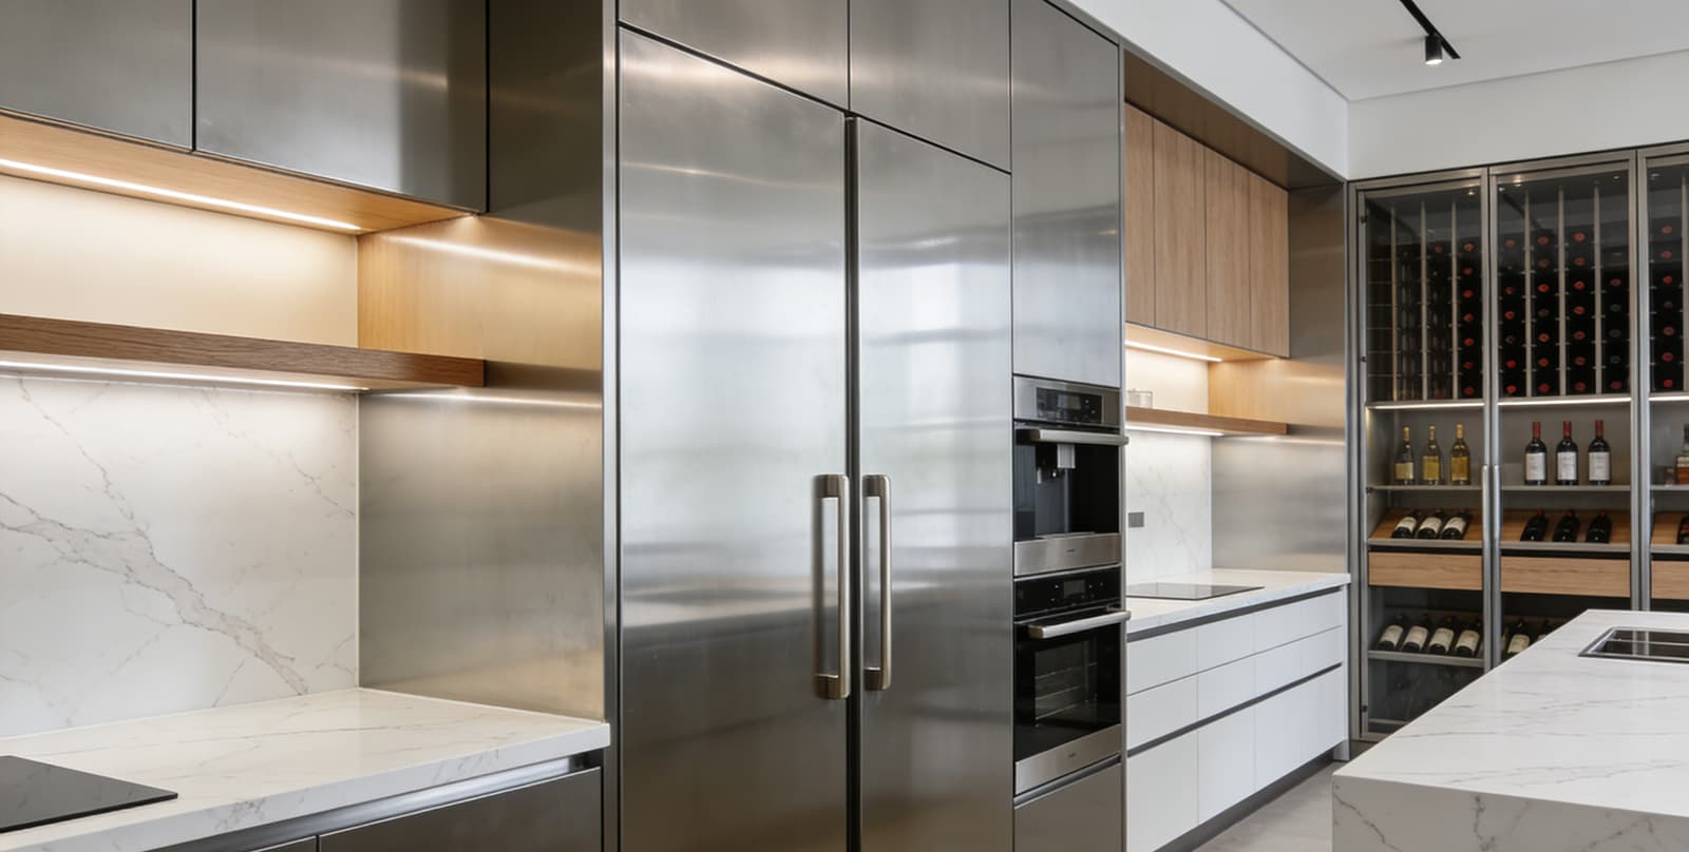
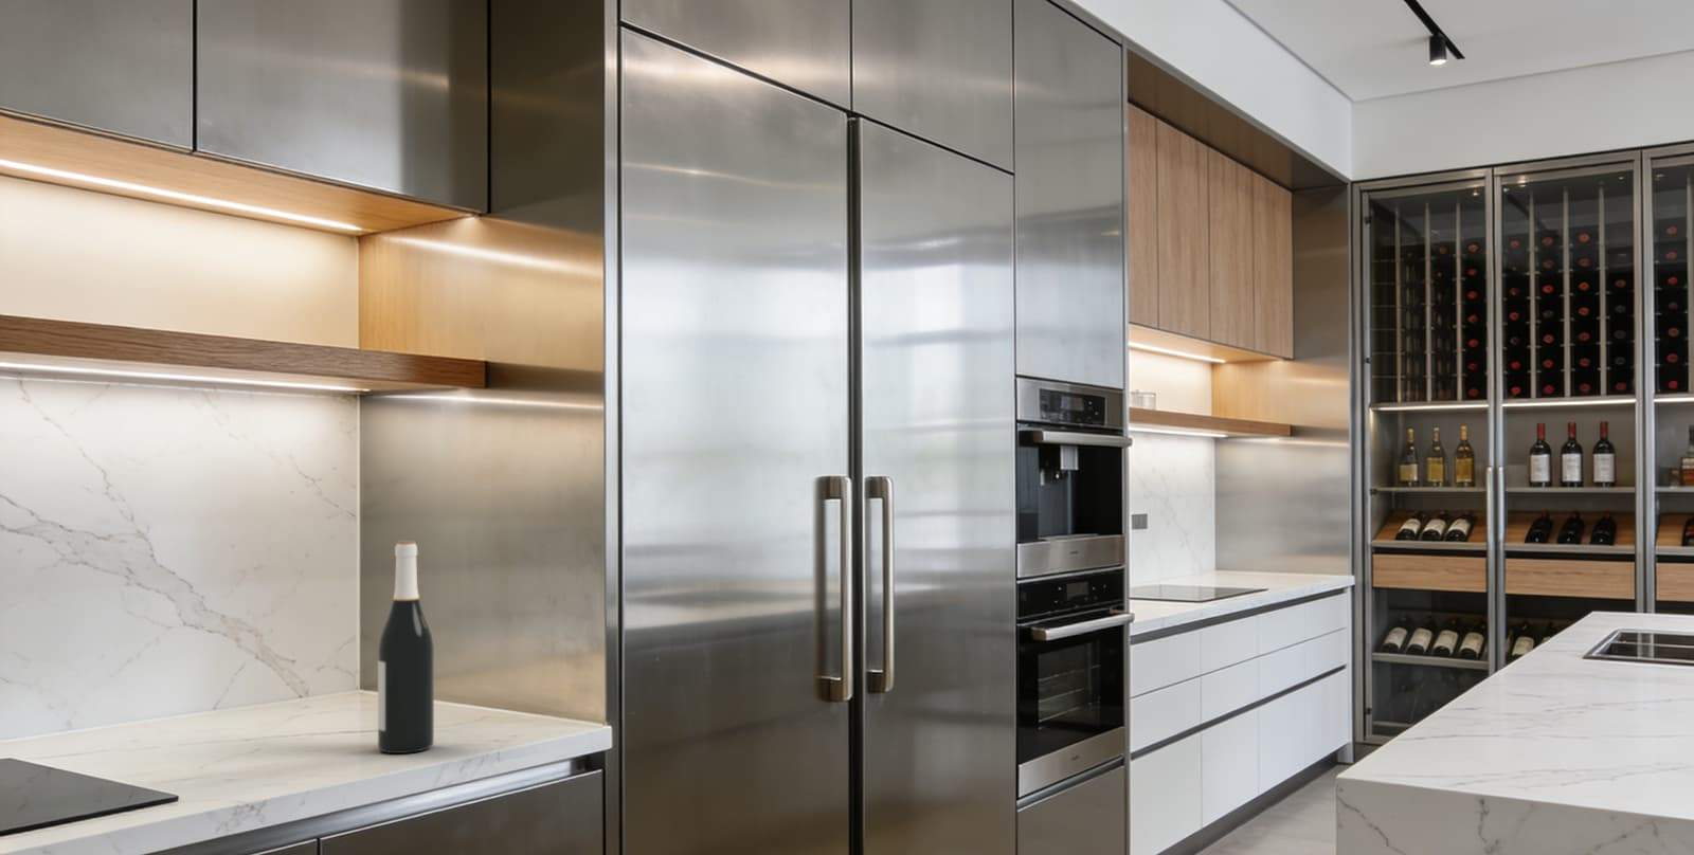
+ wine bottle [377,540,435,755]
